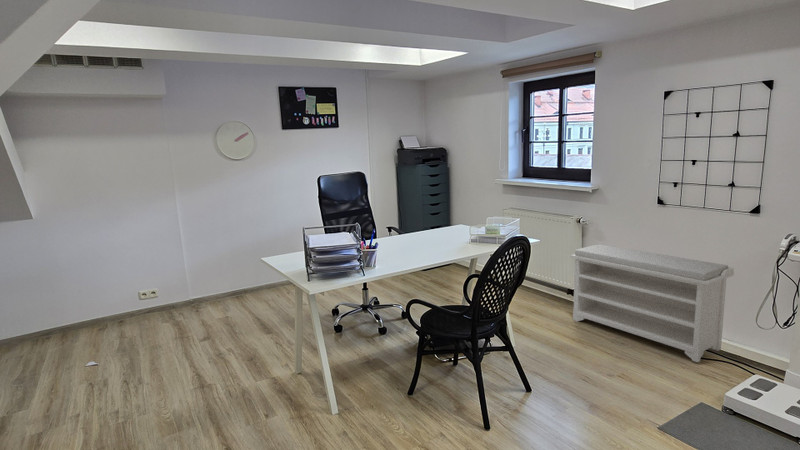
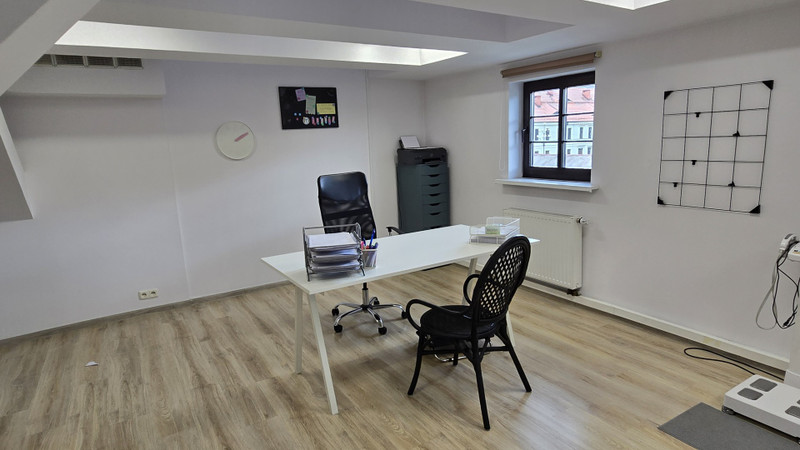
- bench [569,243,735,363]
